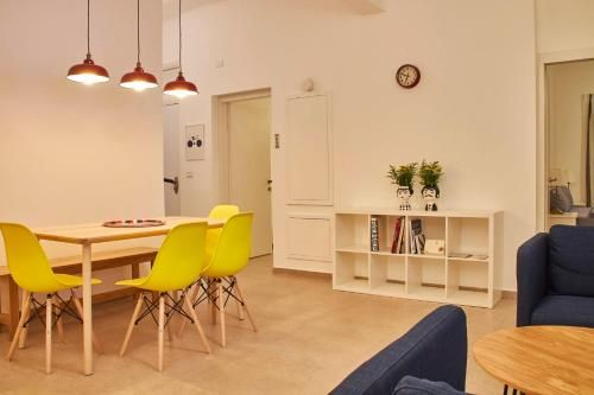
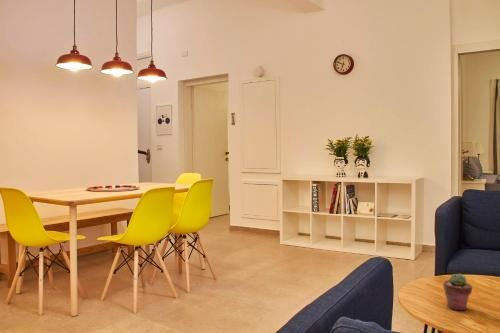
+ potted succulent [442,273,473,311]
